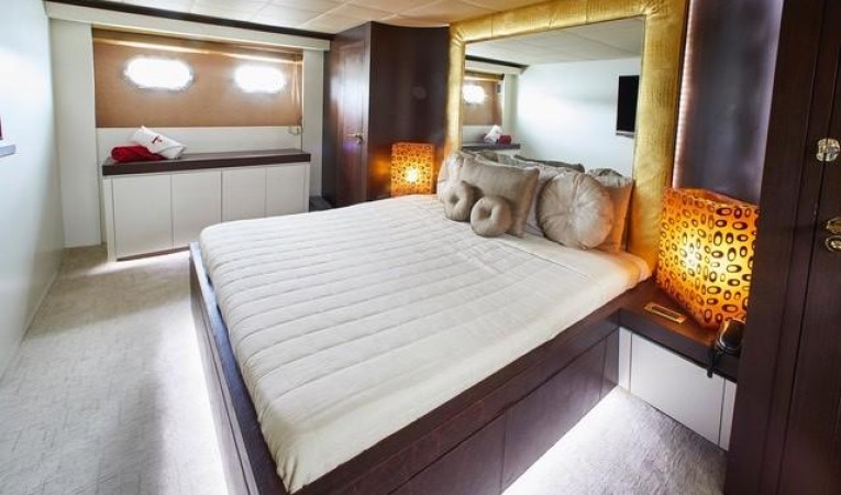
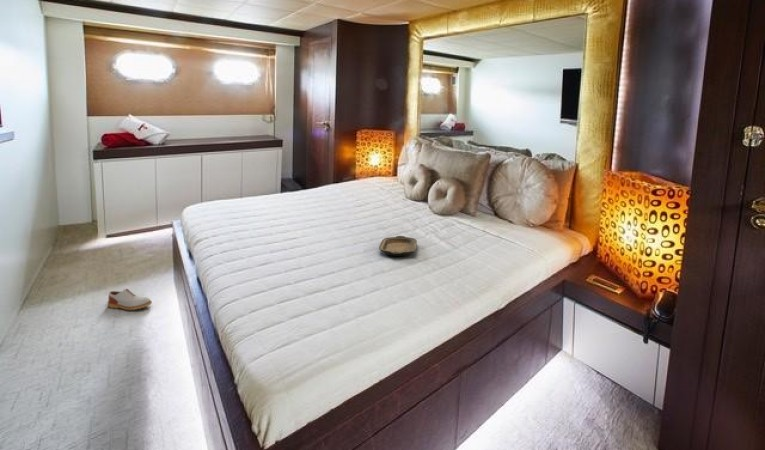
+ serving tray [378,235,418,257]
+ shoe [107,288,153,311]
